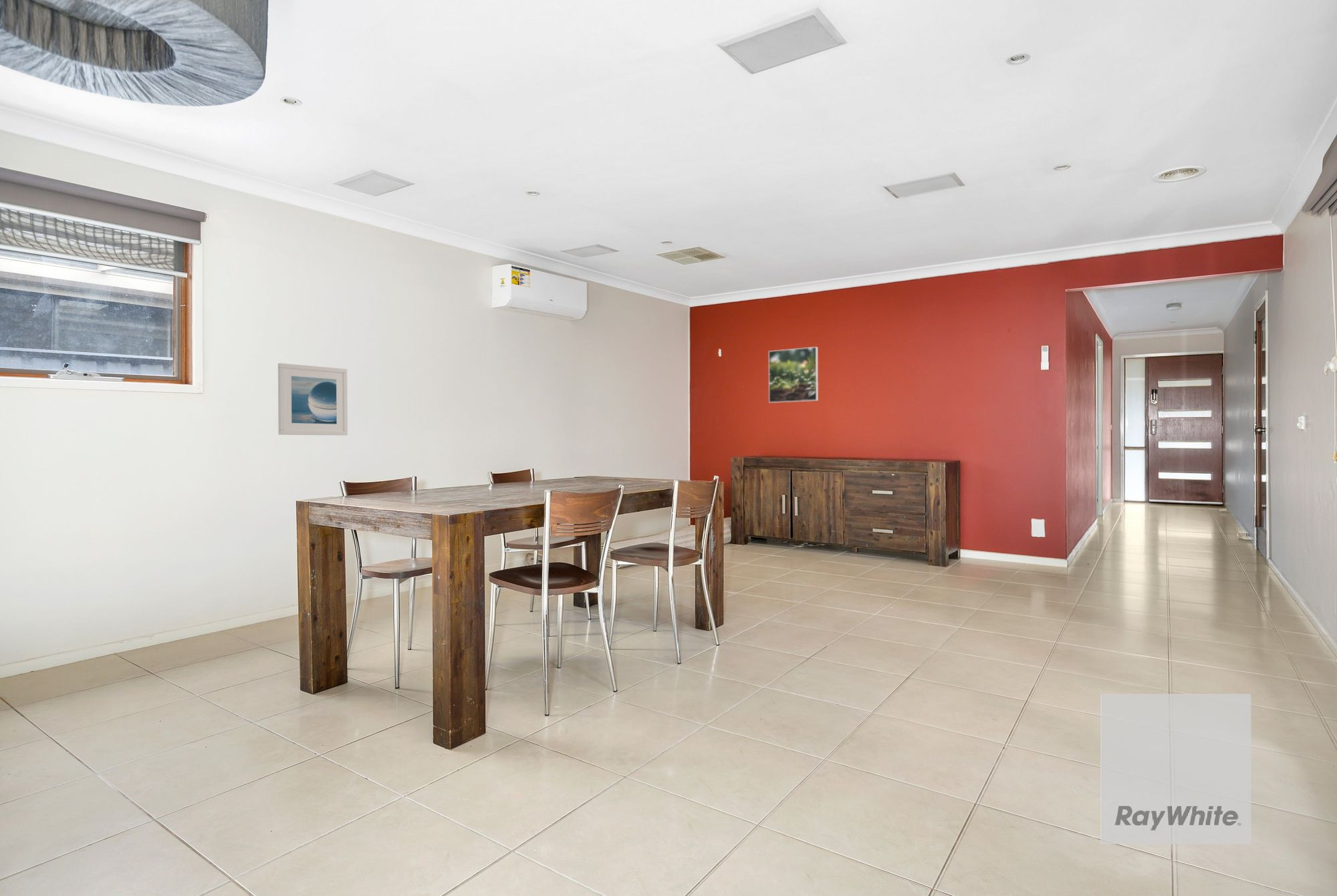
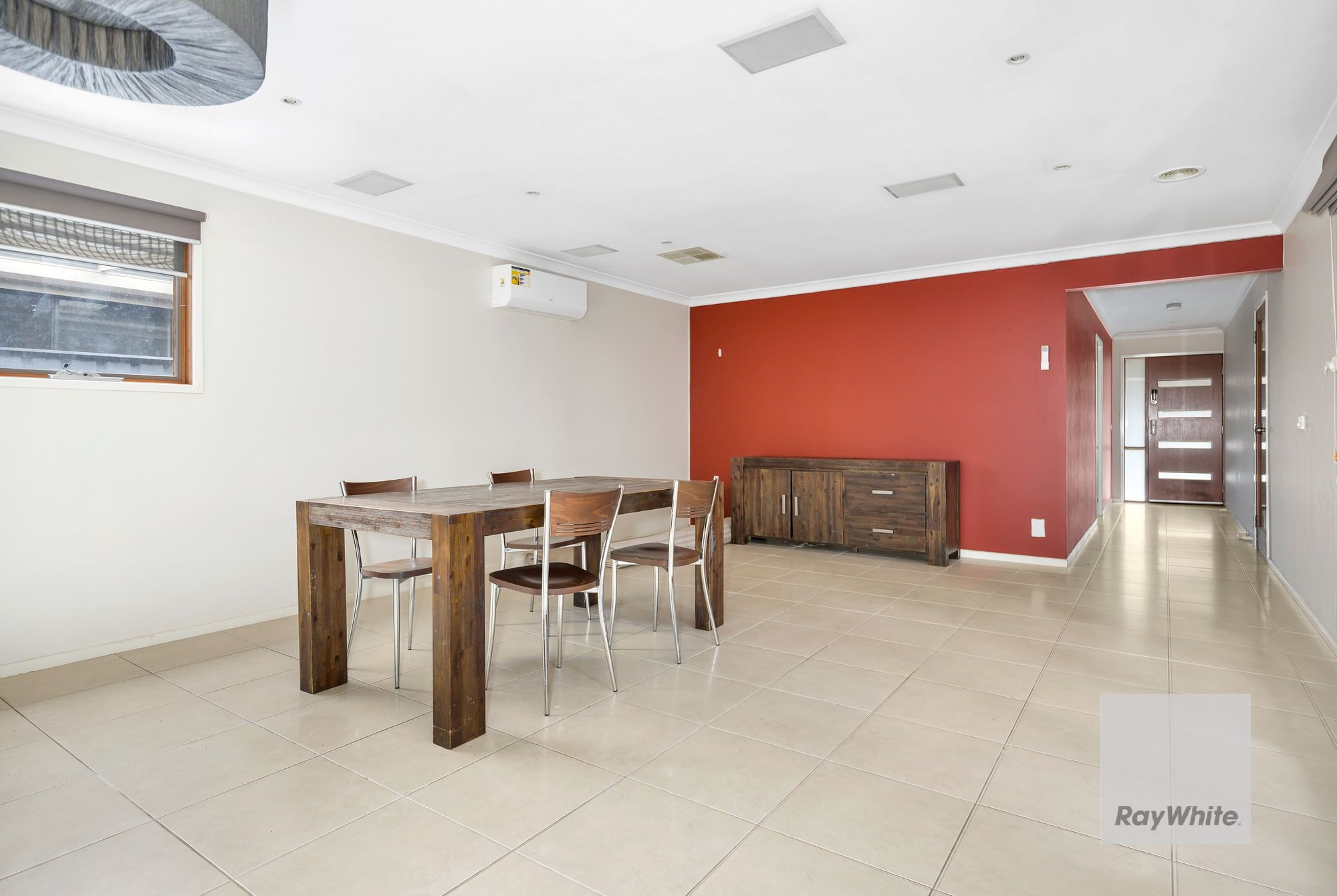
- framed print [768,346,819,404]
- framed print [277,363,348,436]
